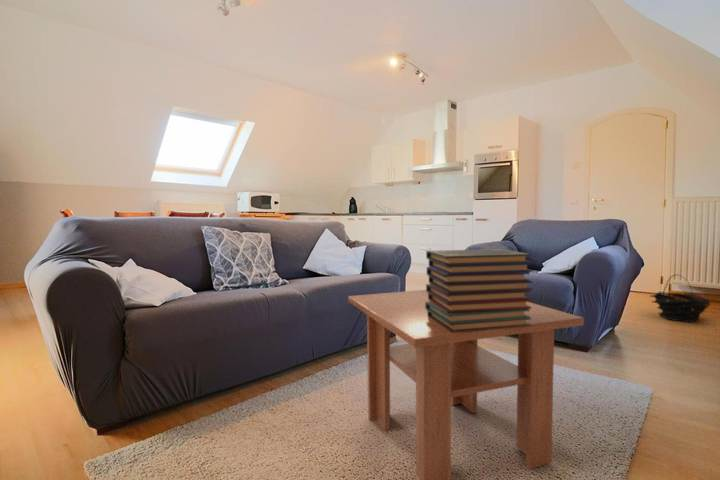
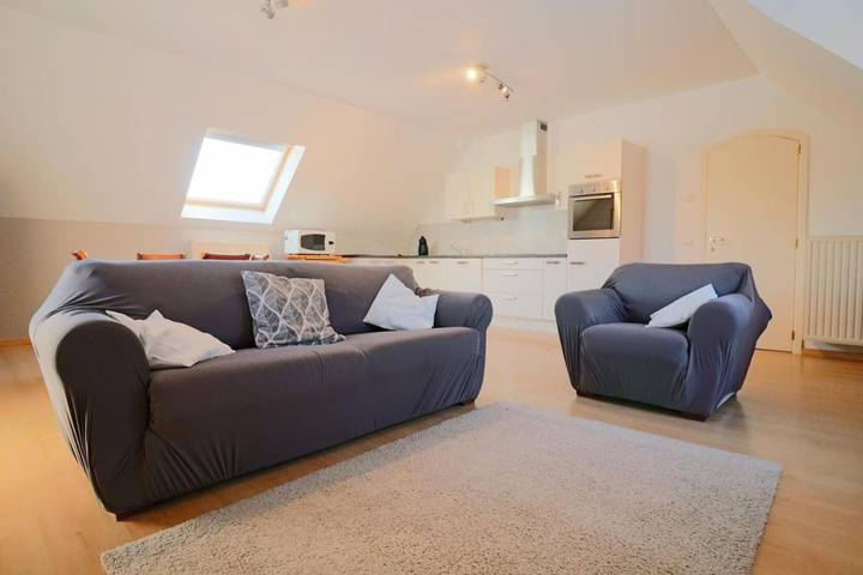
- book stack [425,248,534,333]
- coffee table [347,289,585,480]
- basket [649,273,711,323]
